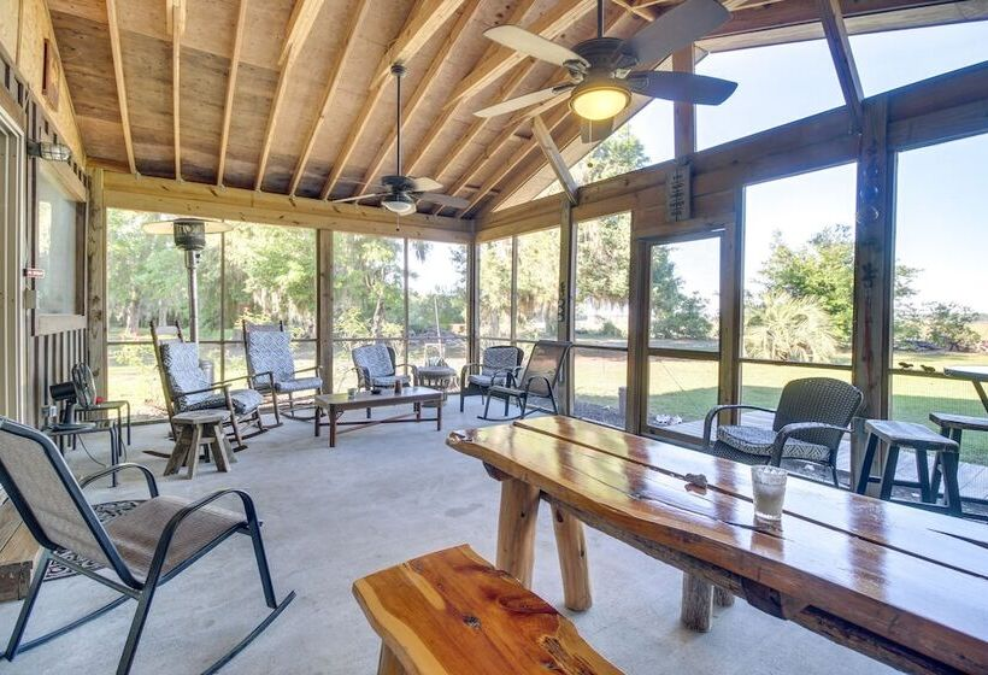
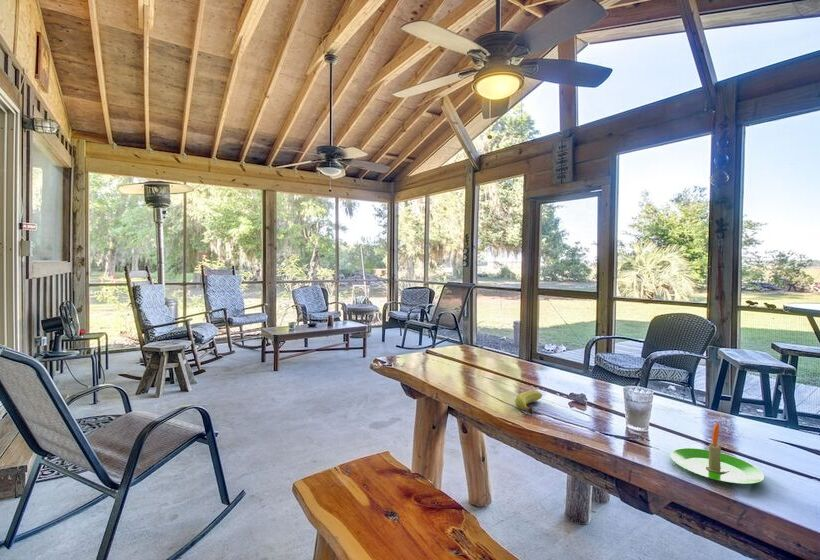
+ candle [669,422,766,485]
+ fruit [514,390,543,414]
